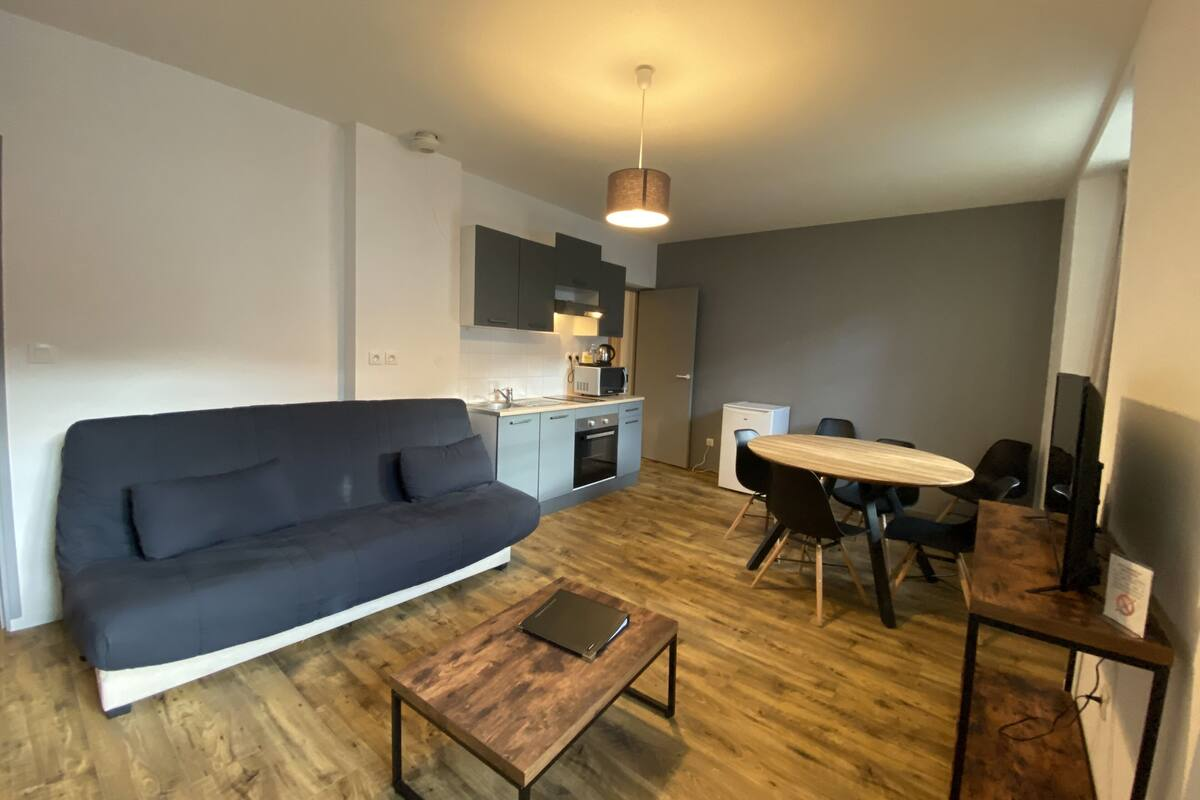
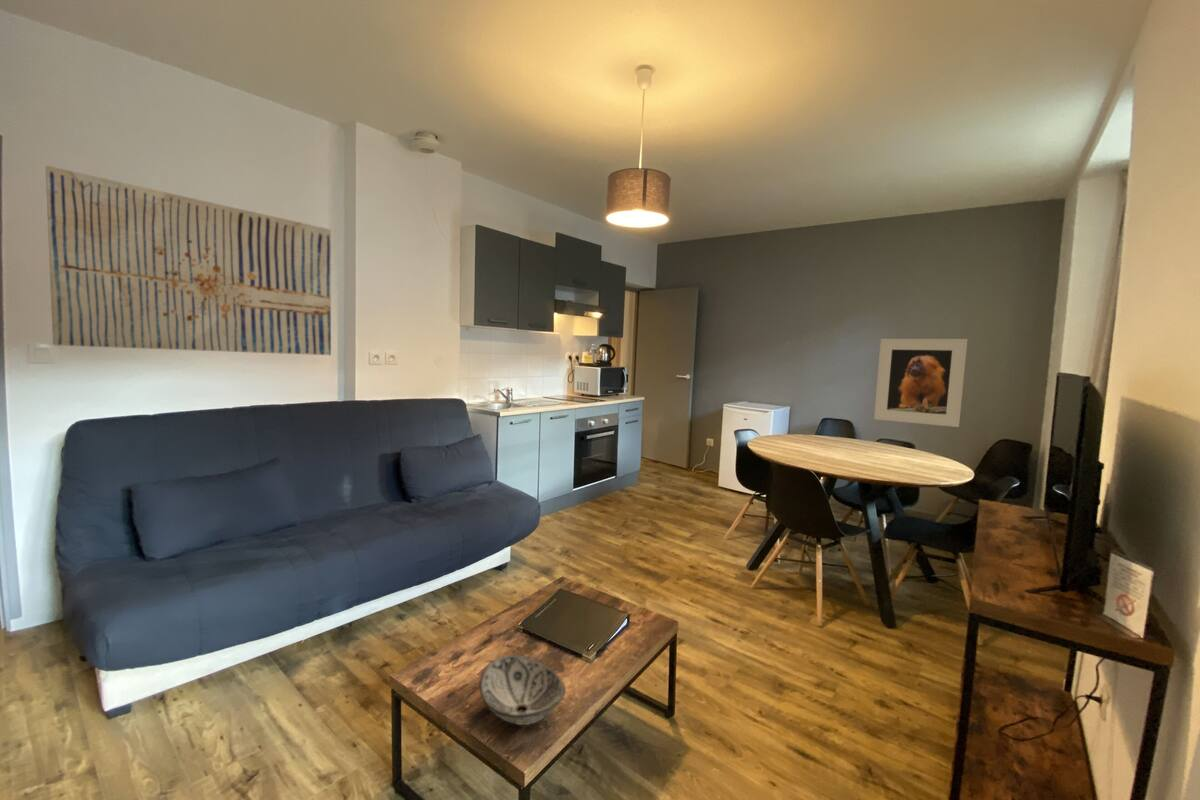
+ decorative bowl [478,654,567,726]
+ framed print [873,338,968,428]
+ wall art [45,165,332,356]
